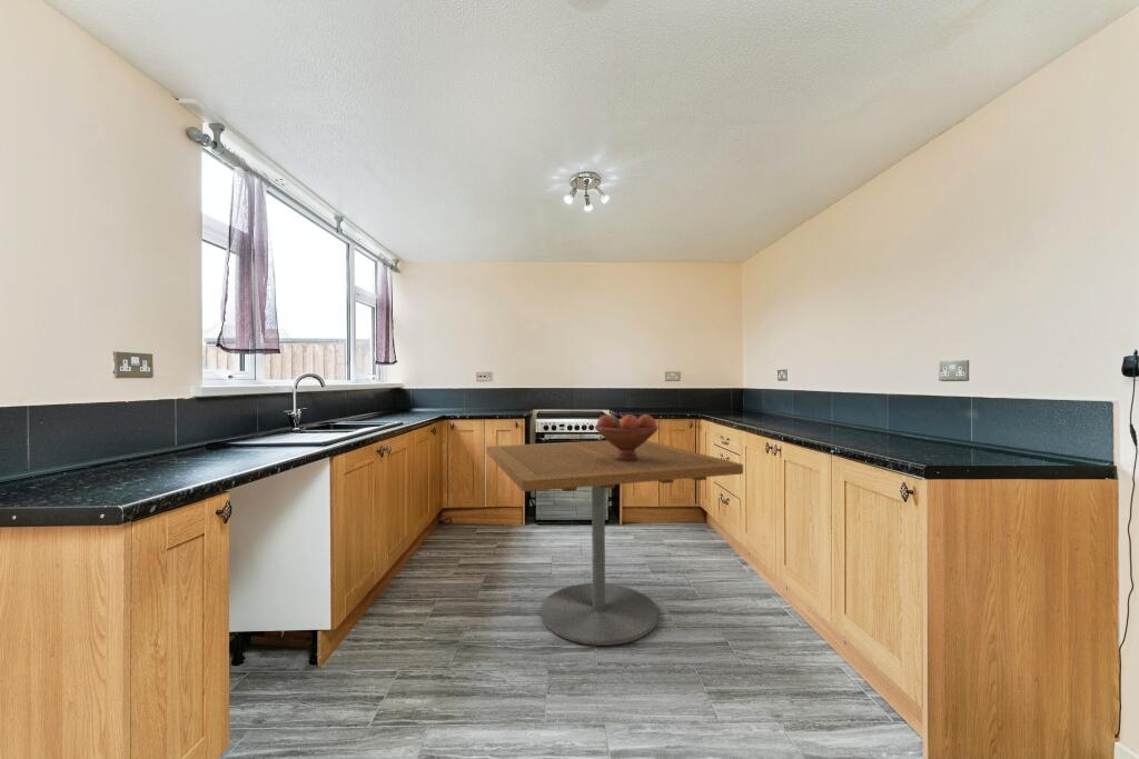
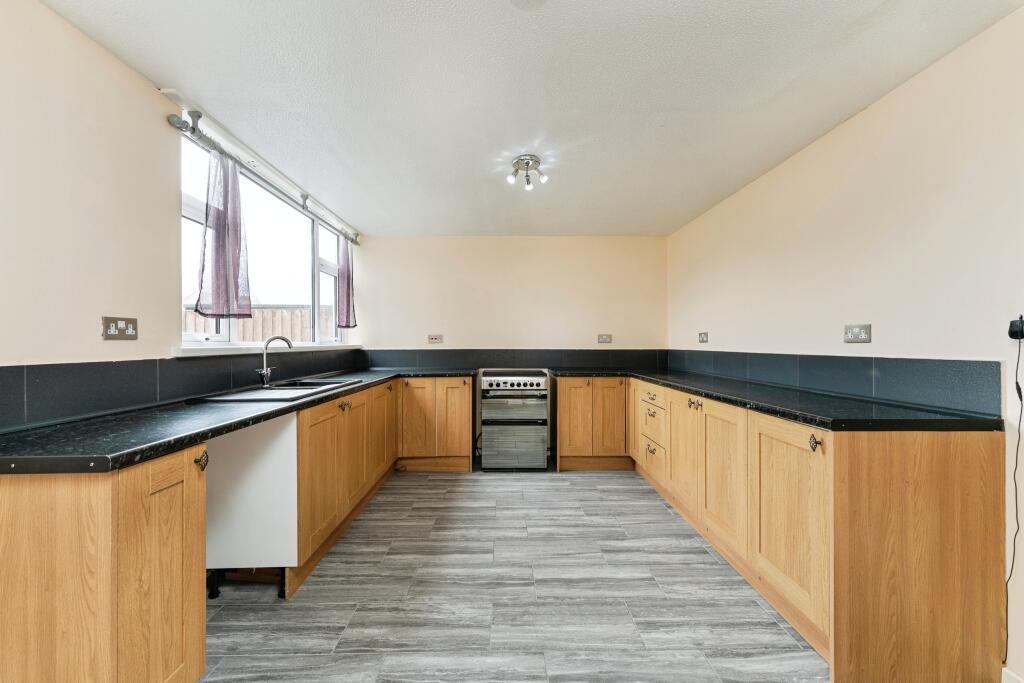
- fruit bowl [594,413,660,461]
- dining table [485,439,744,647]
